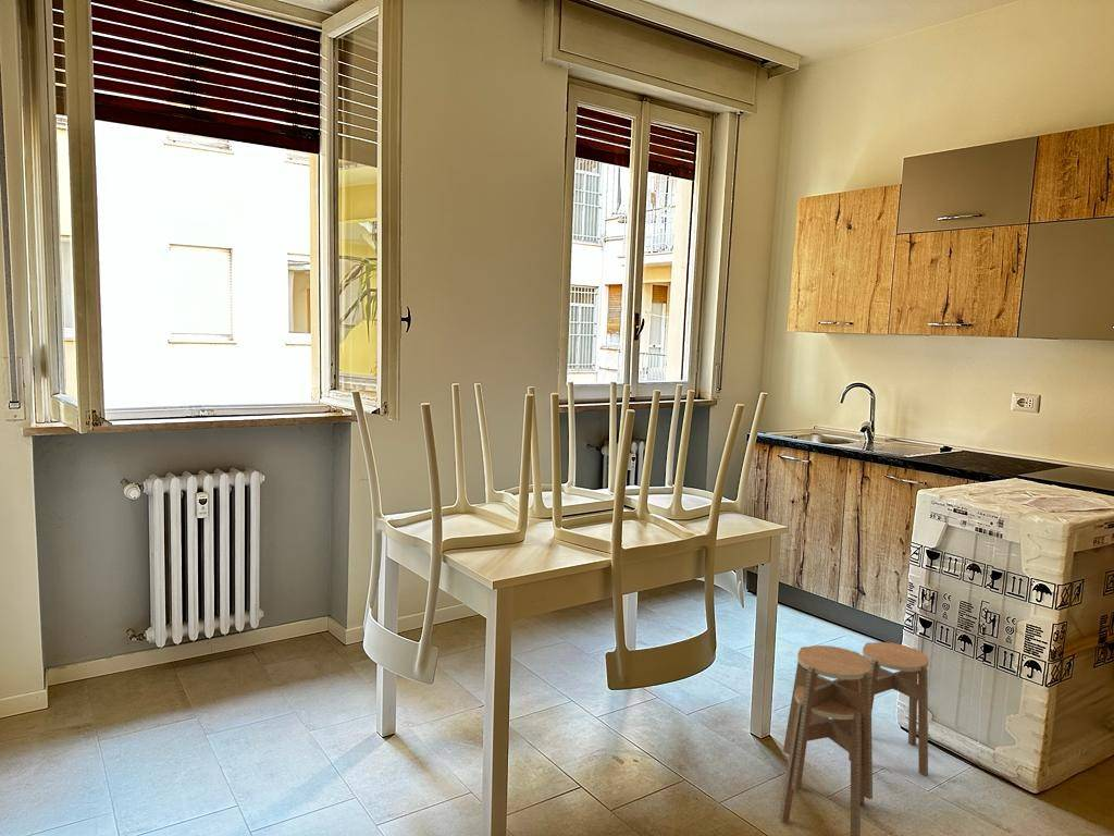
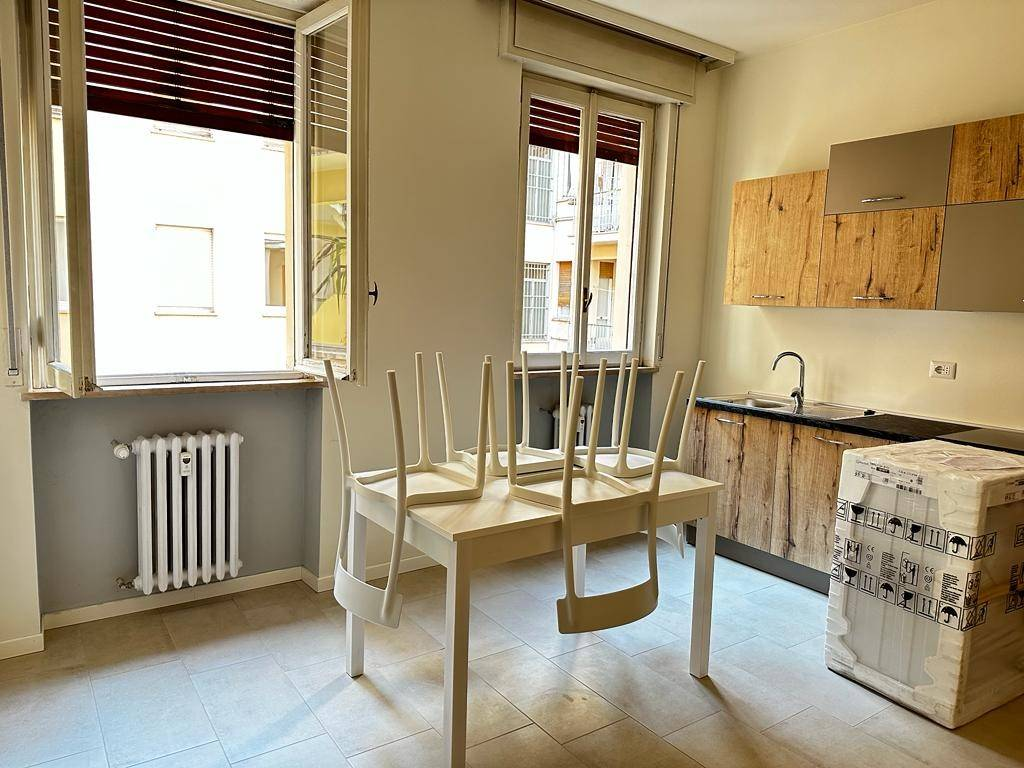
- stool [778,641,930,836]
